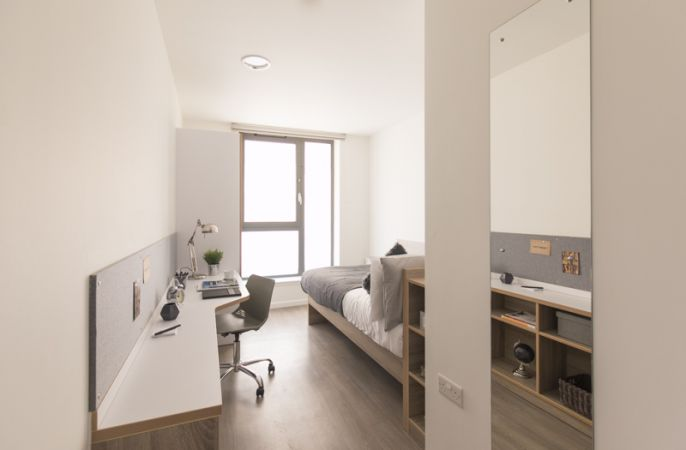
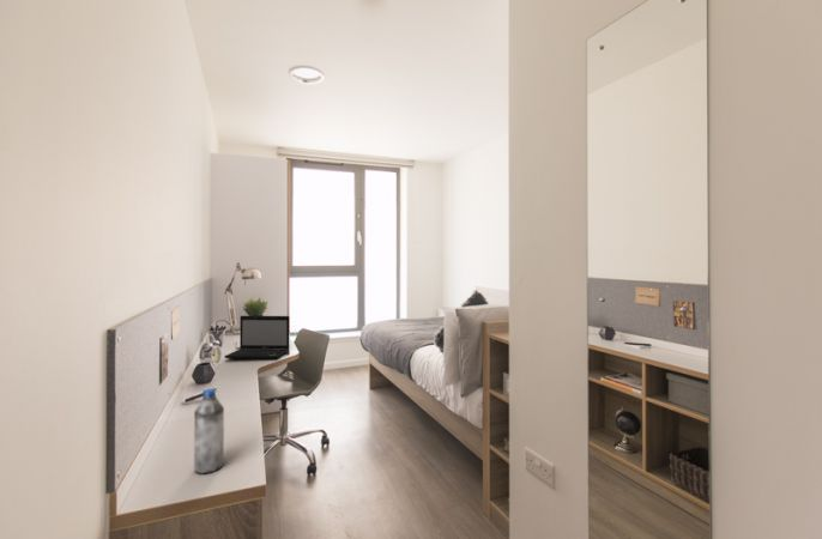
+ laptop [223,315,290,361]
+ water bottle [193,388,225,474]
